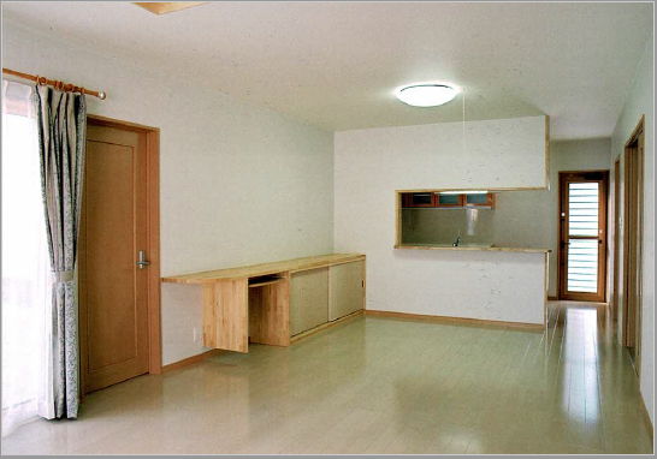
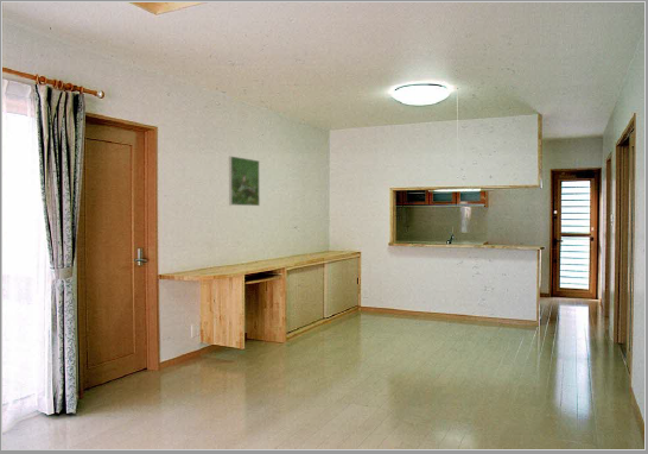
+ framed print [228,155,261,207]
